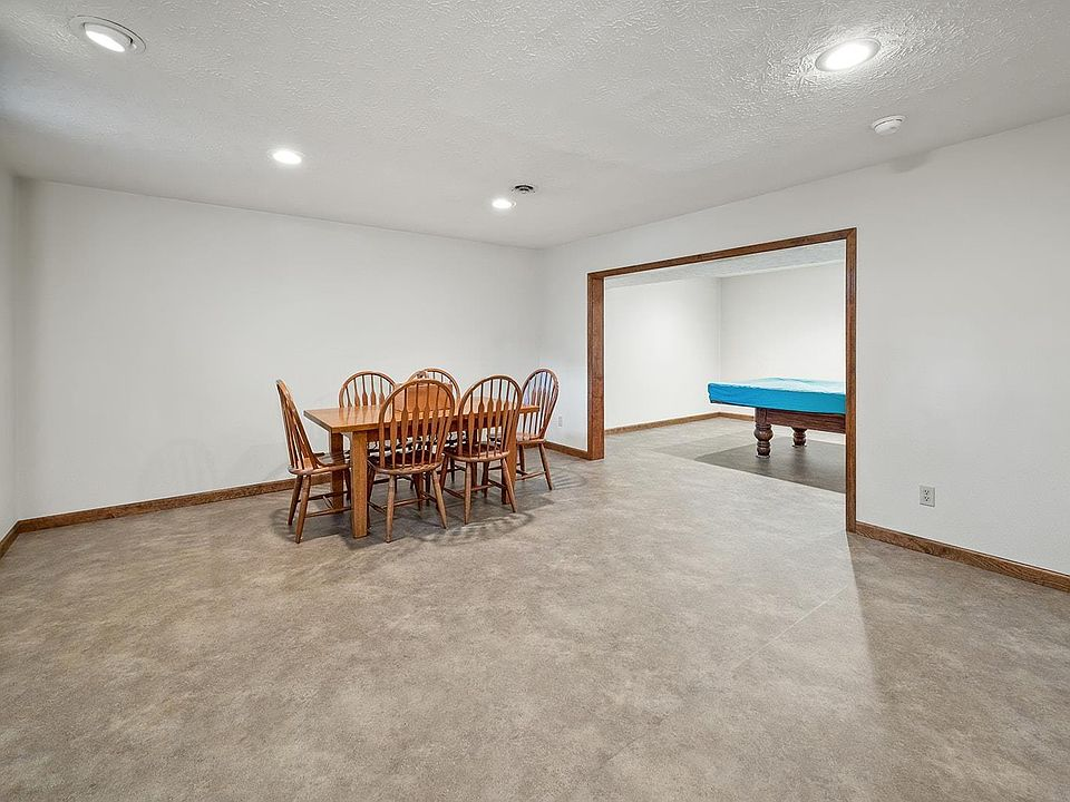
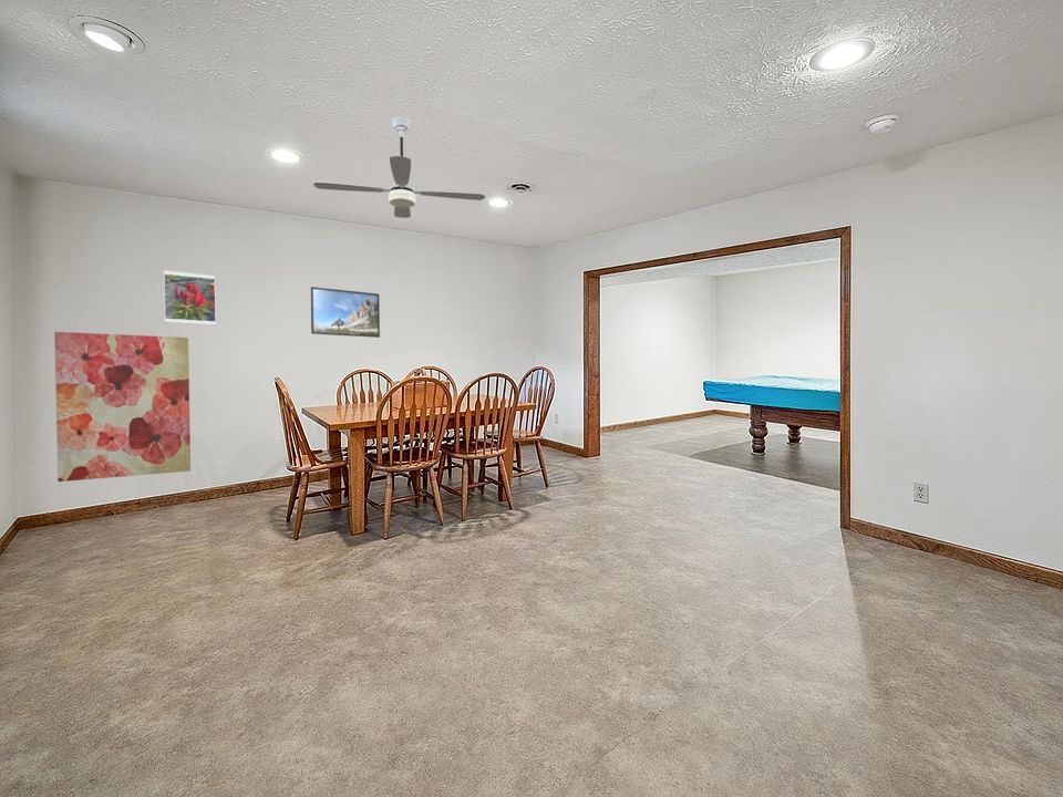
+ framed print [163,269,217,327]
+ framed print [310,286,381,339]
+ wall art [53,331,192,483]
+ ceiling fan [312,116,486,219]
